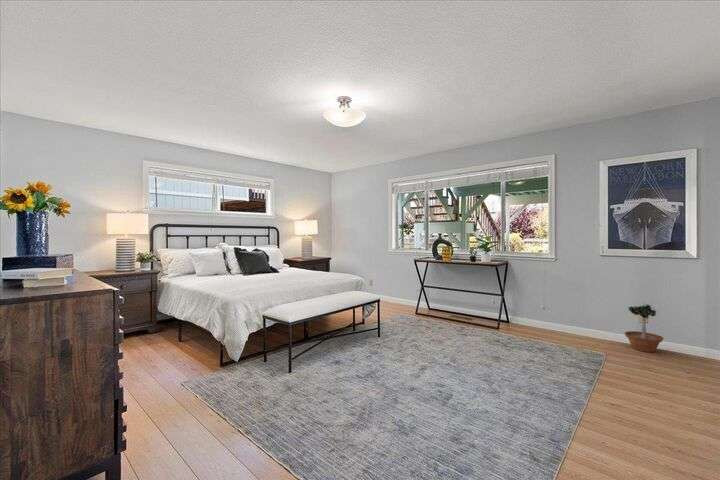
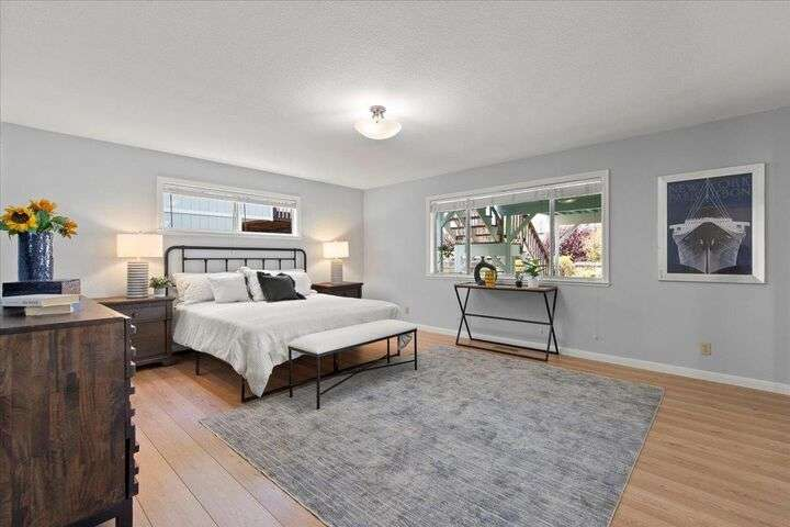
- potted tree [624,299,665,353]
